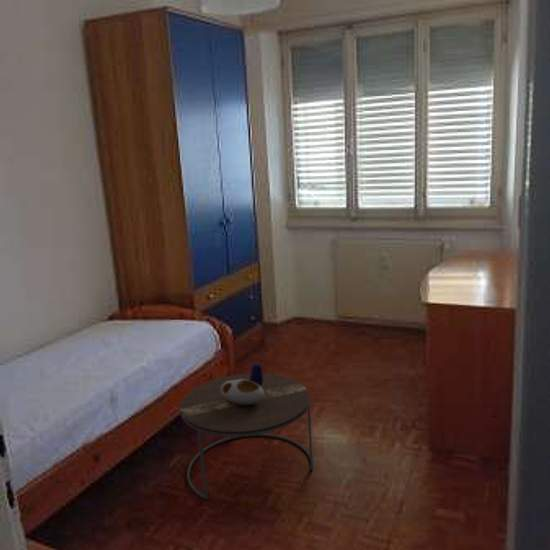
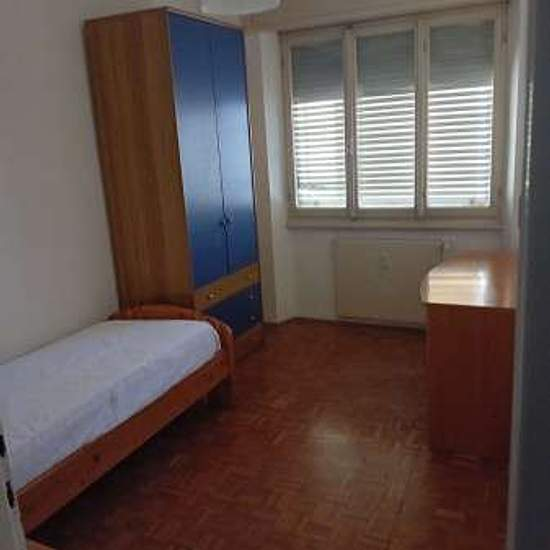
- side table [179,363,314,500]
